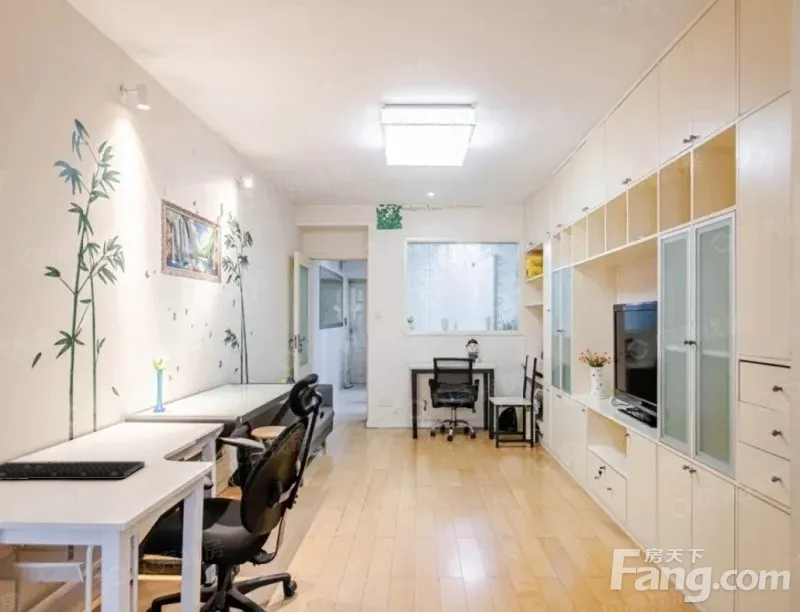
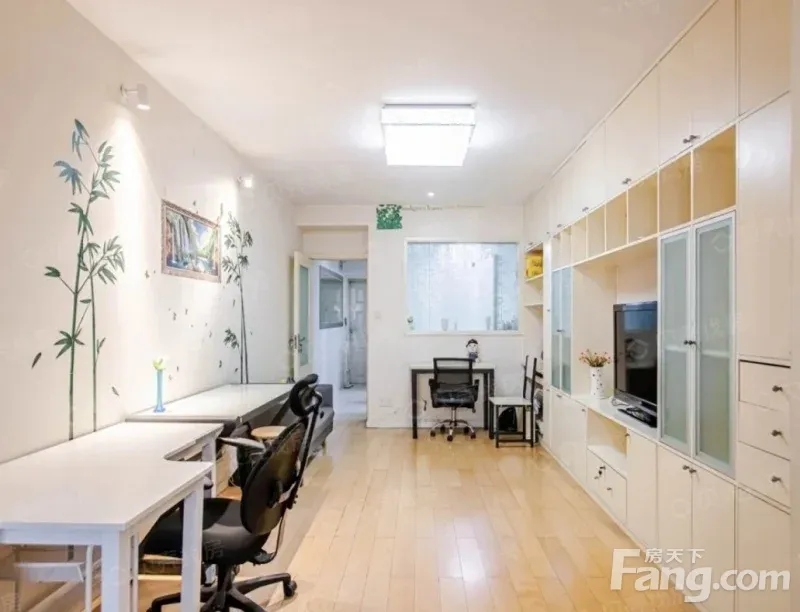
- keyboard [0,460,146,481]
